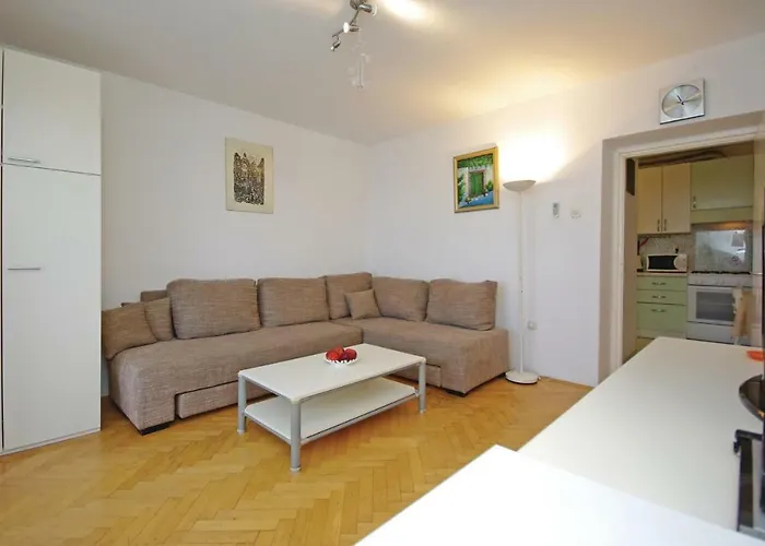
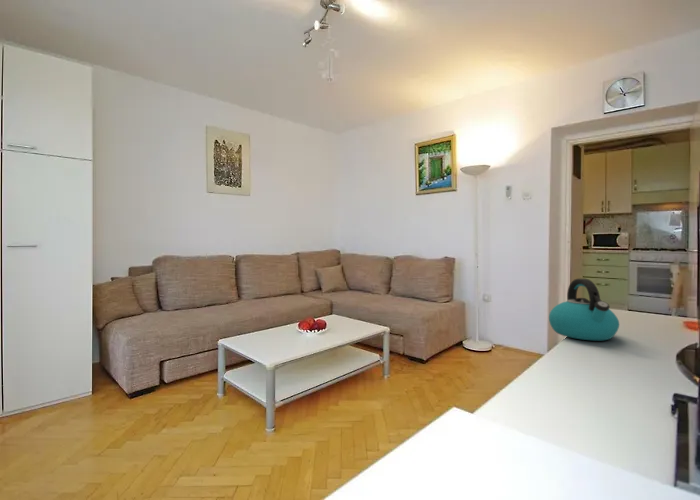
+ kettle [548,278,620,341]
